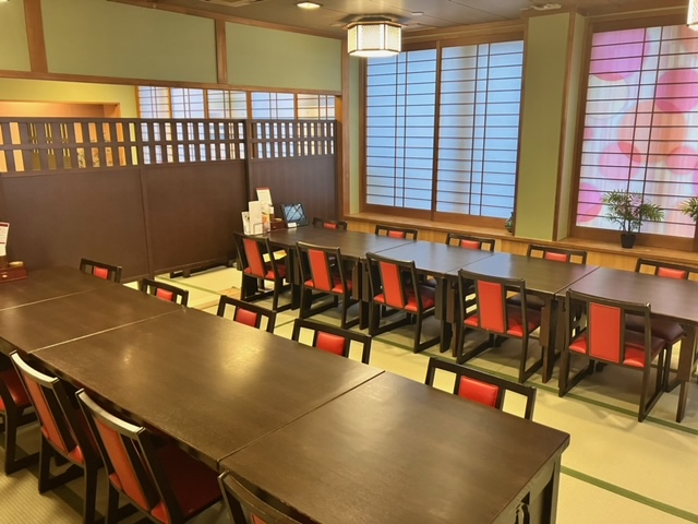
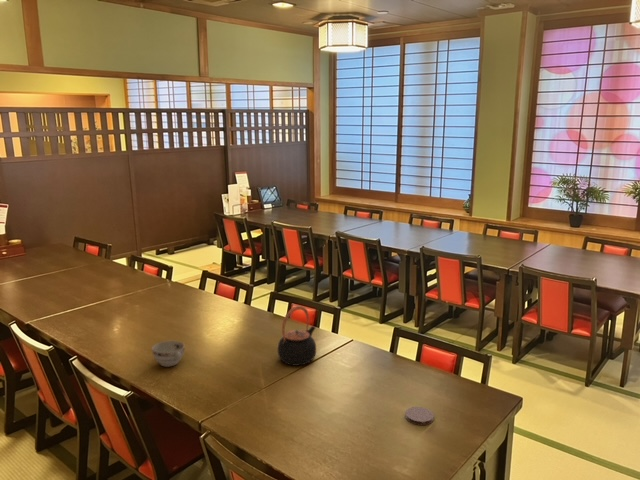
+ coaster [405,406,435,426]
+ teapot [277,305,317,367]
+ teacup [151,340,186,368]
